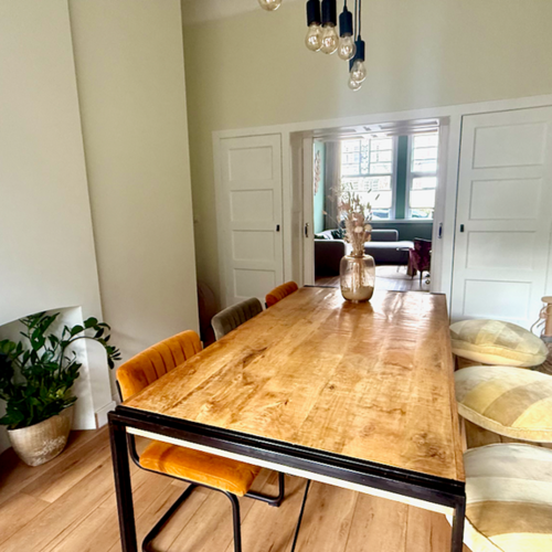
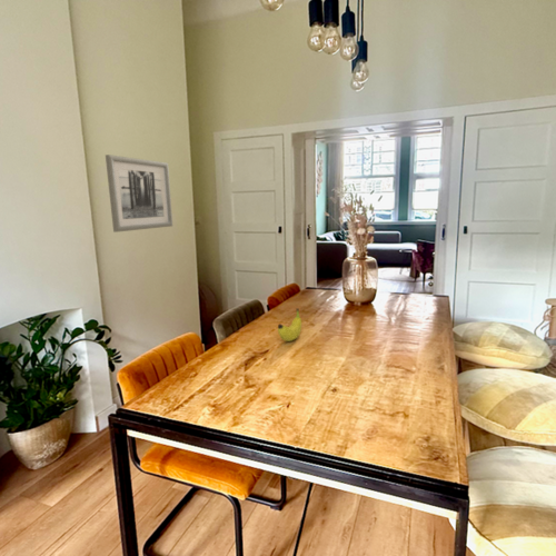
+ wall art [105,153,173,234]
+ fruit [277,307,302,342]
